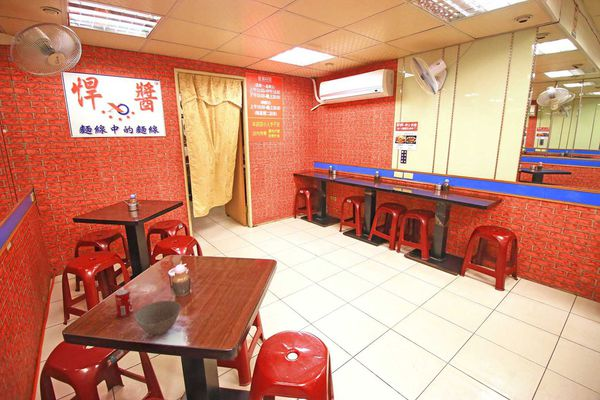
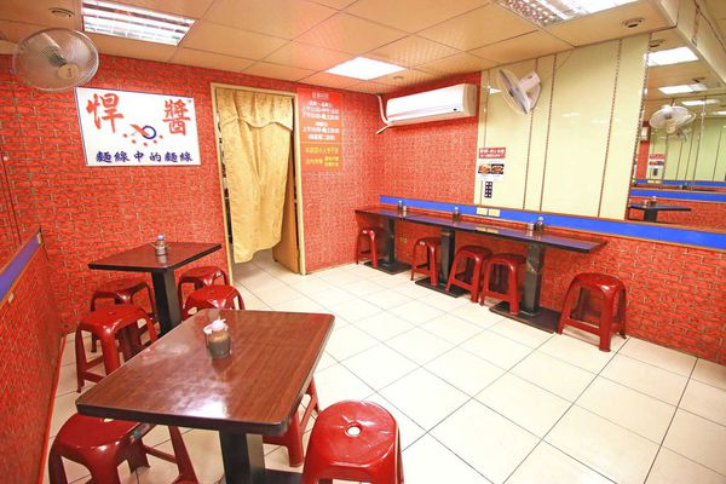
- beverage can [114,288,134,318]
- bowl [133,300,182,336]
